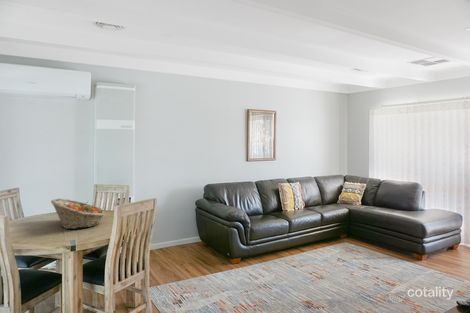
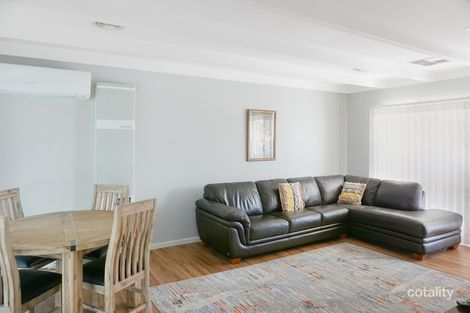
- fruit basket [50,198,106,230]
